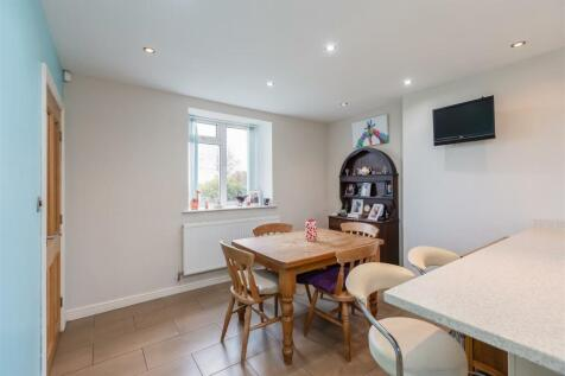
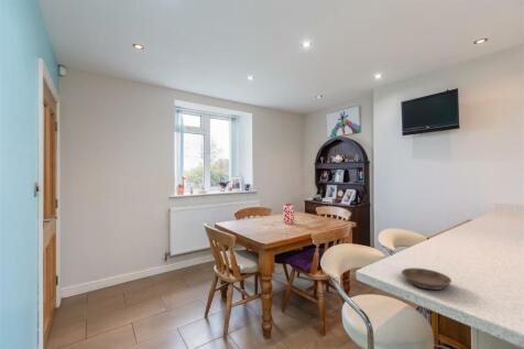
+ saucer [401,266,452,291]
